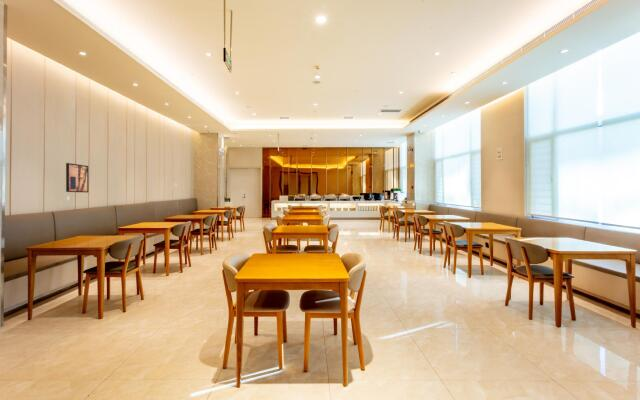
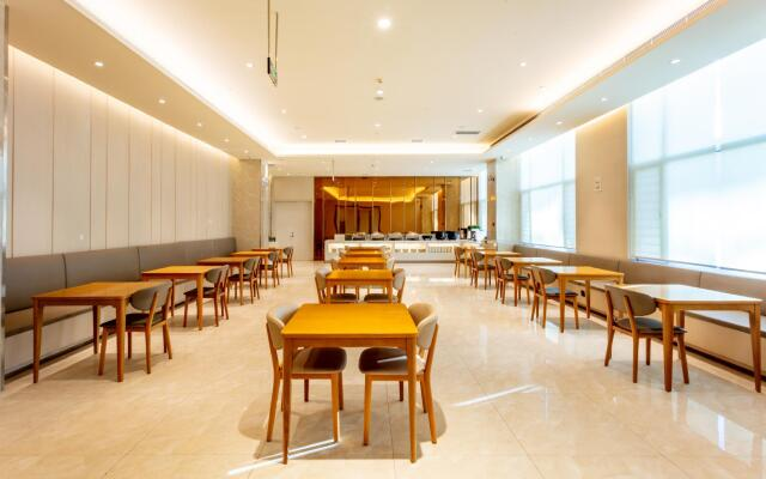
- wall art [65,162,90,193]
